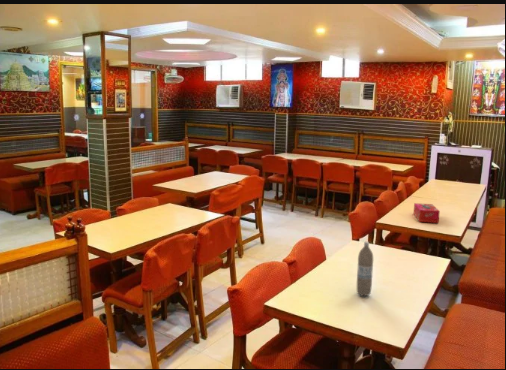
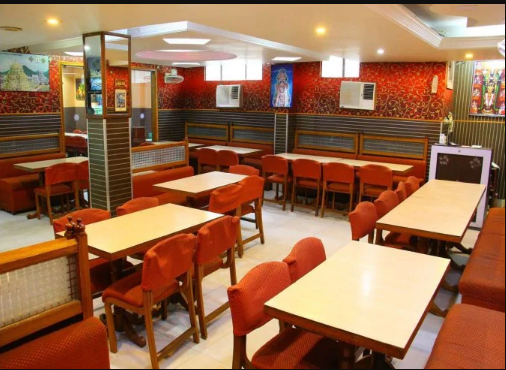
- tissue box [413,202,441,224]
- water bottle [356,241,374,297]
